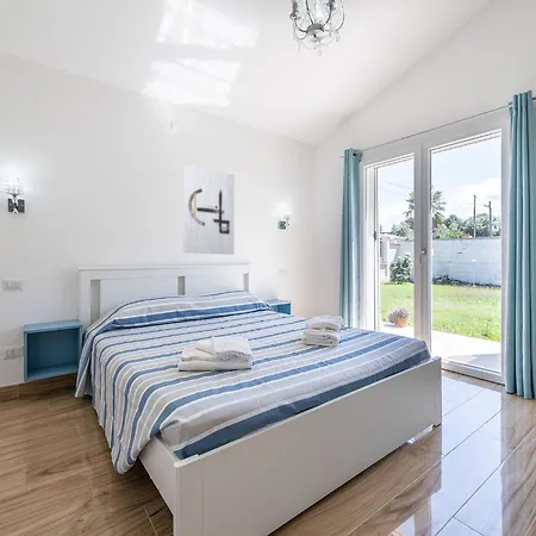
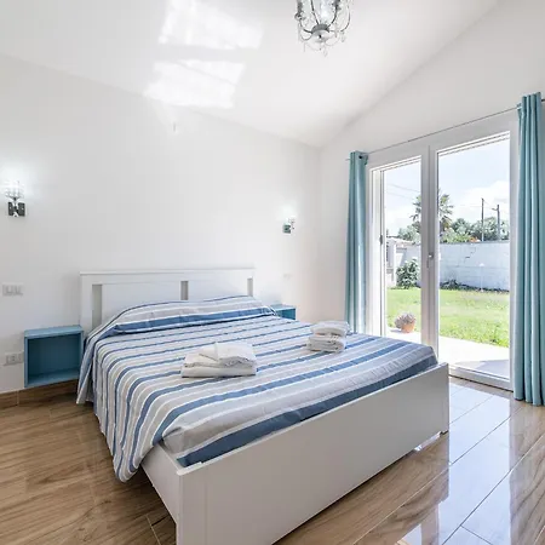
- wall art [182,163,236,256]
